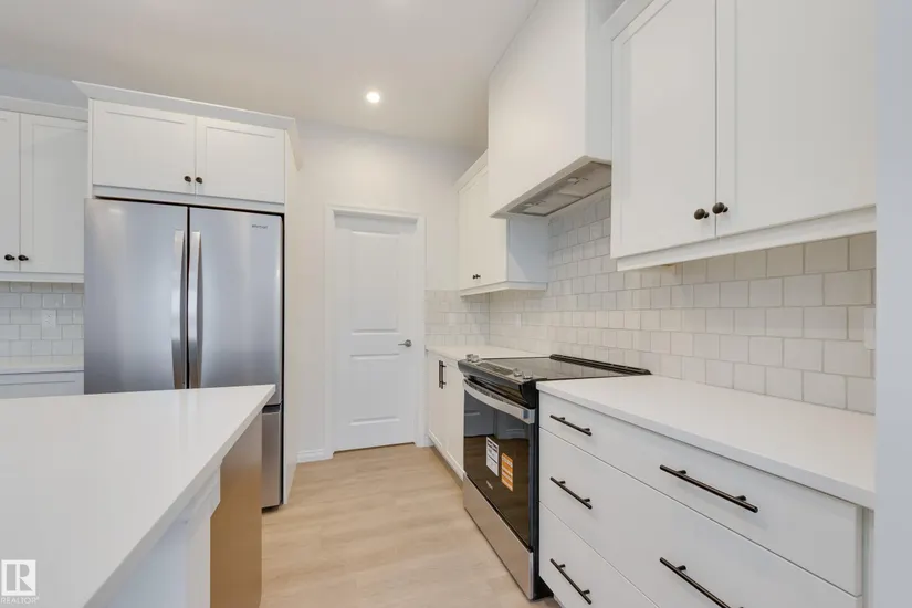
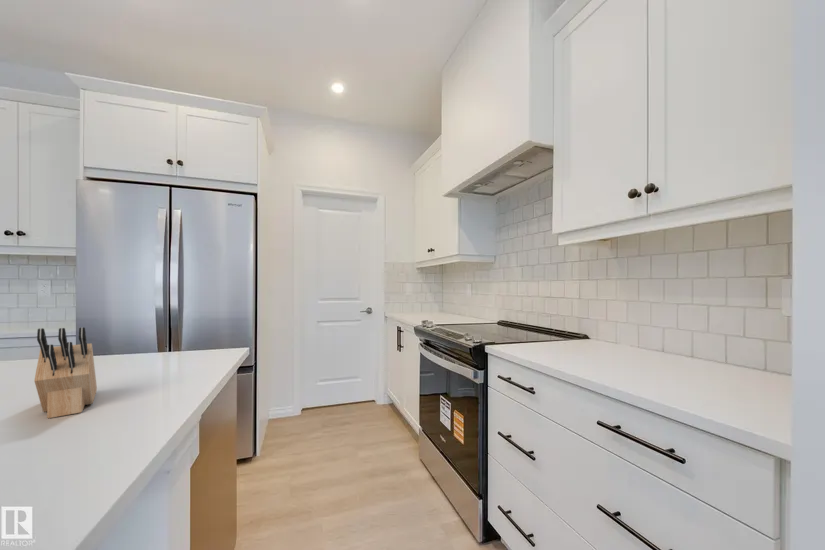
+ knife block [33,326,98,419]
